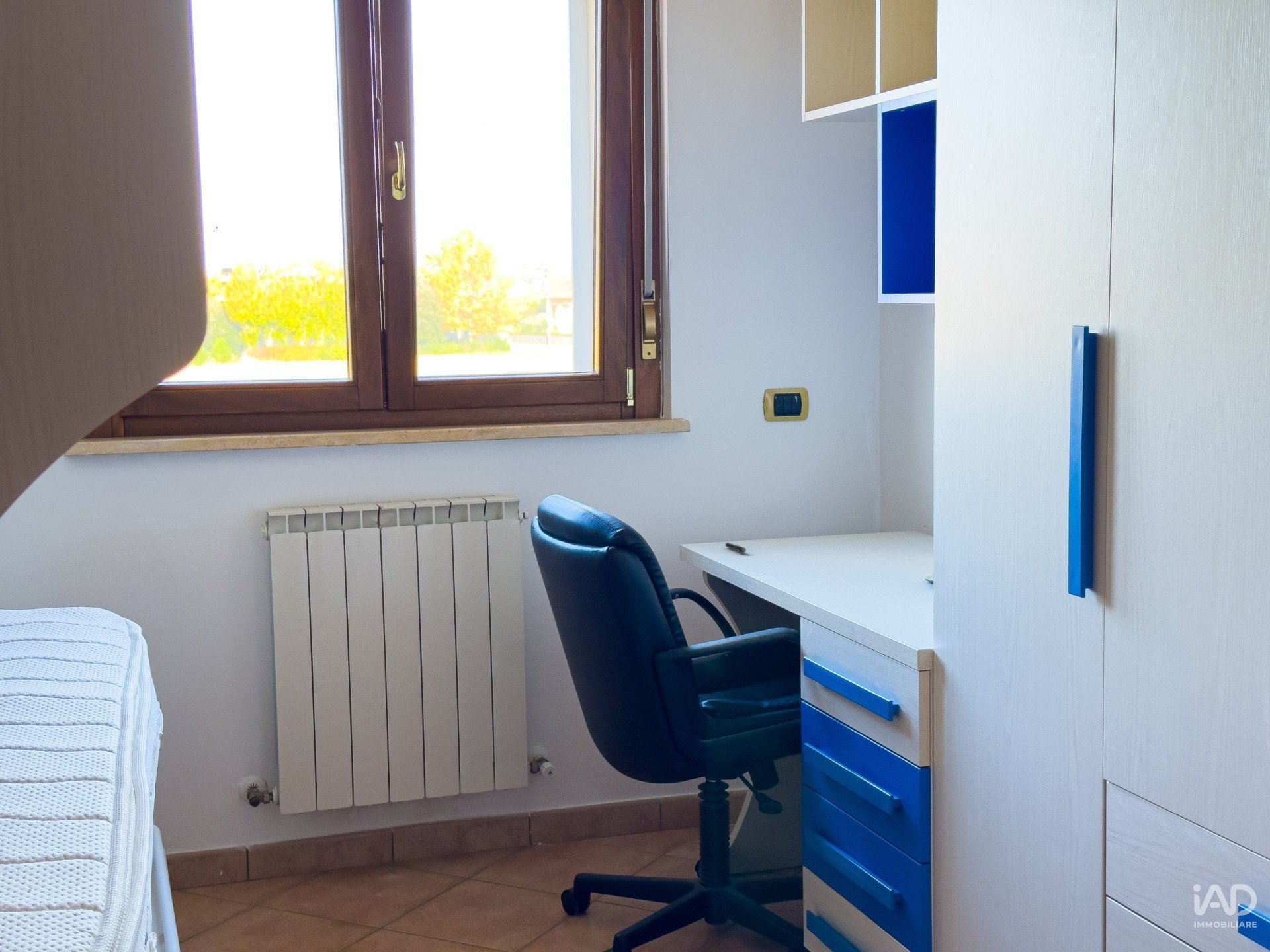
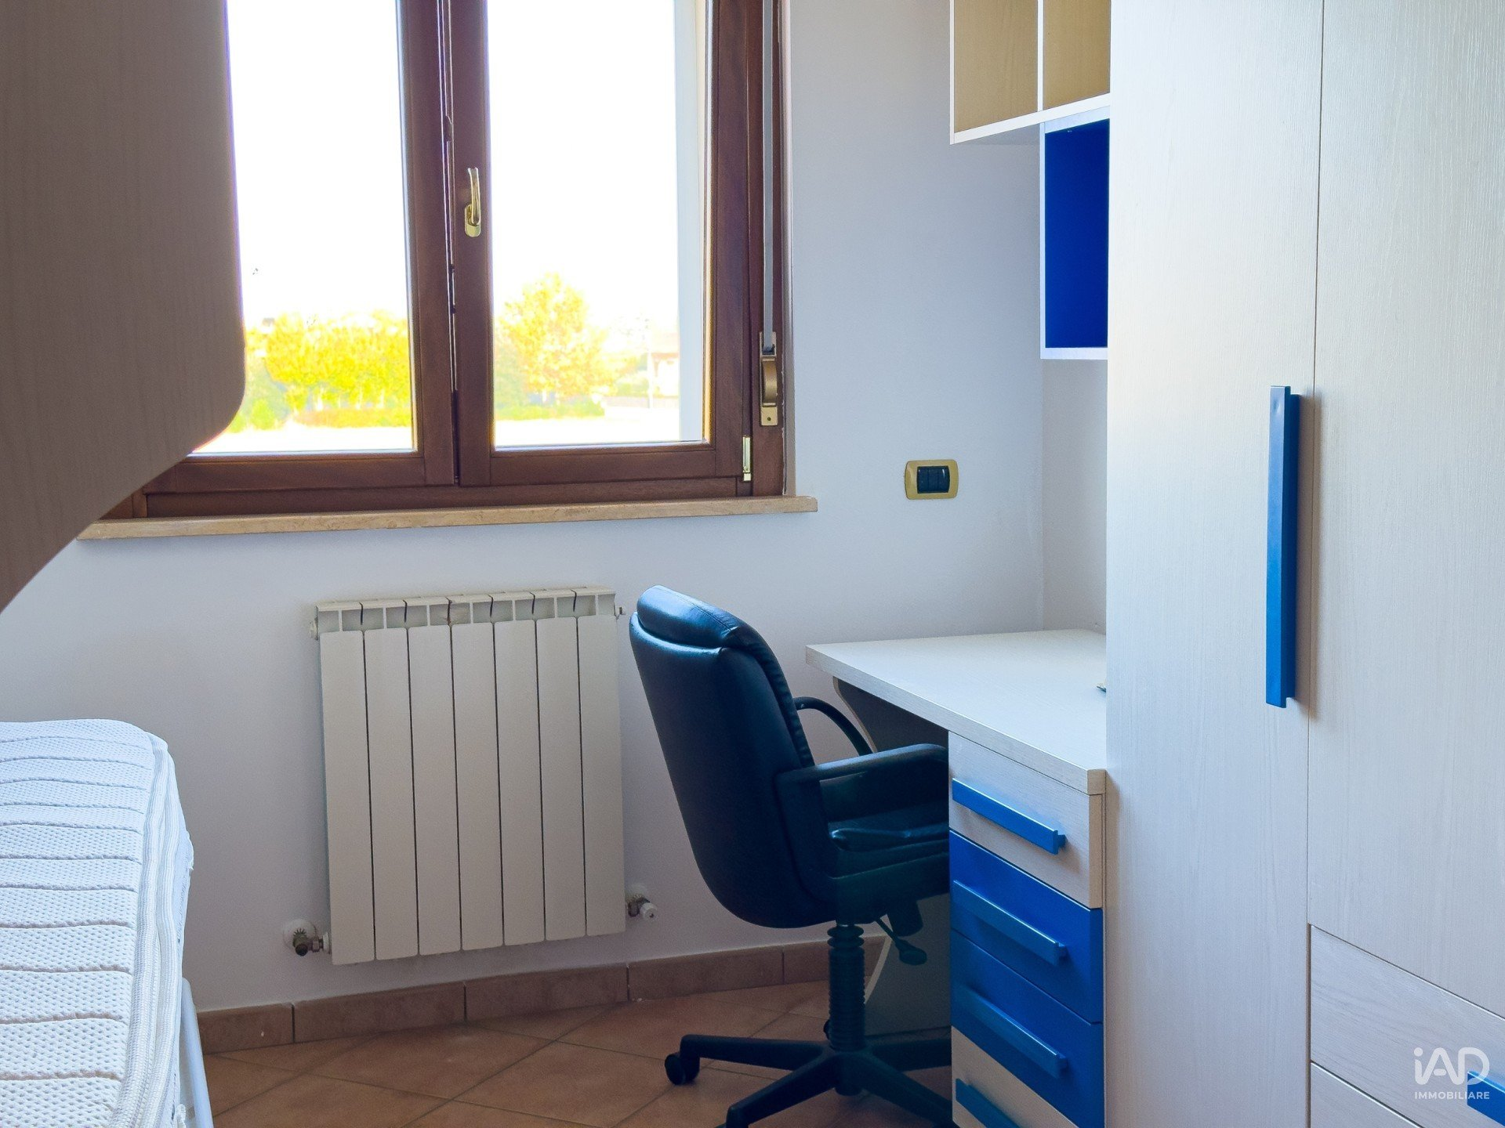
- pen [724,542,747,555]
